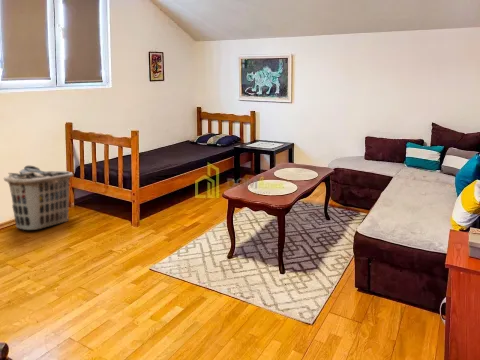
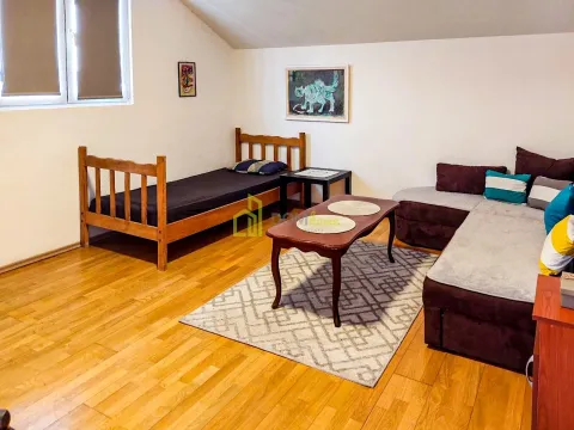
- clothes hamper [3,165,74,231]
